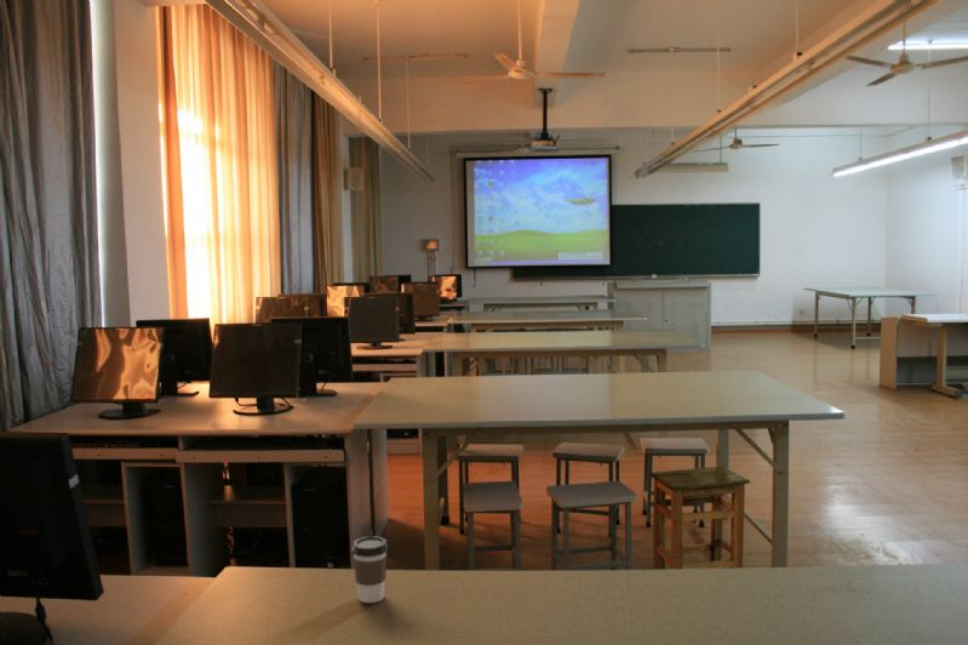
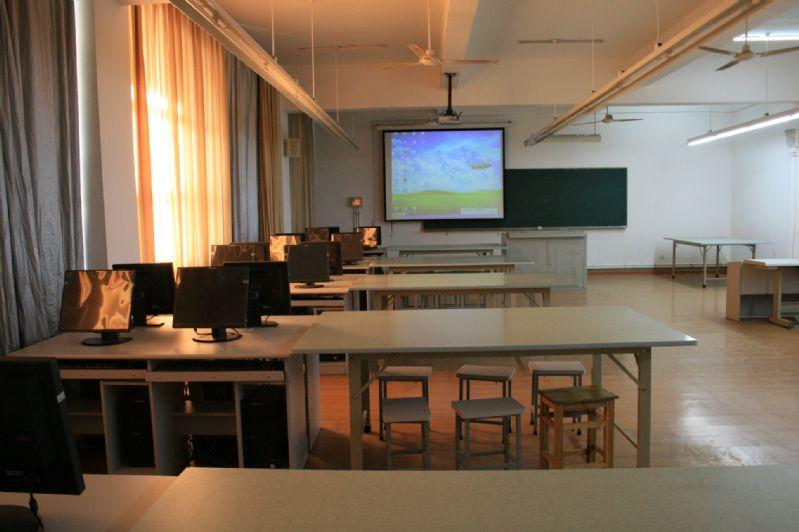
- coffee cup [351,535,389,604]
